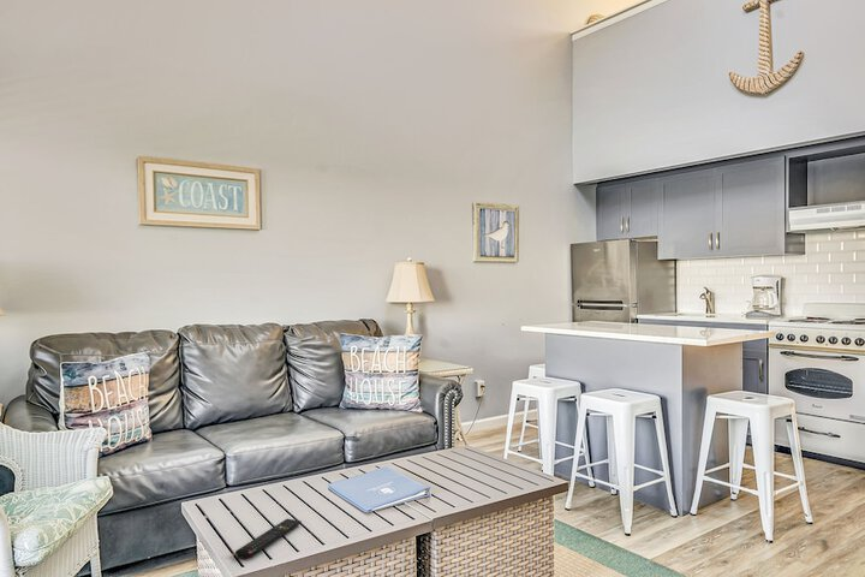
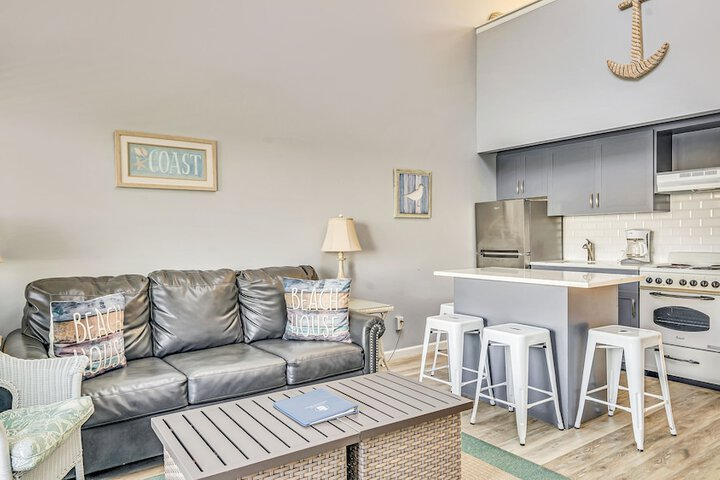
- remote control [234,518,303,560]
